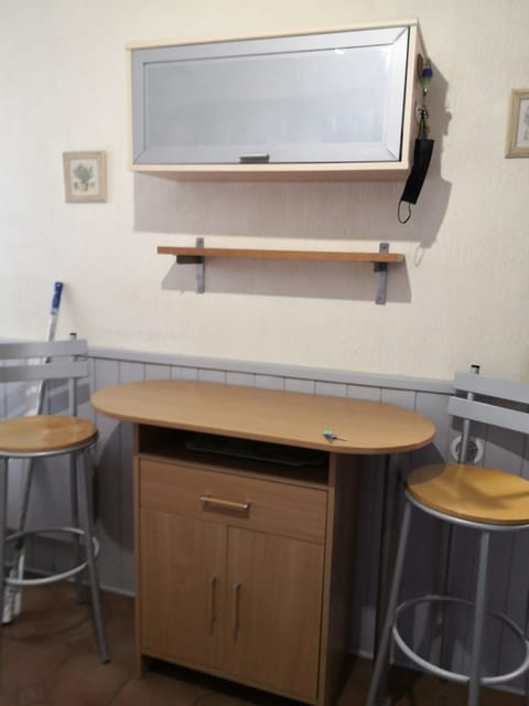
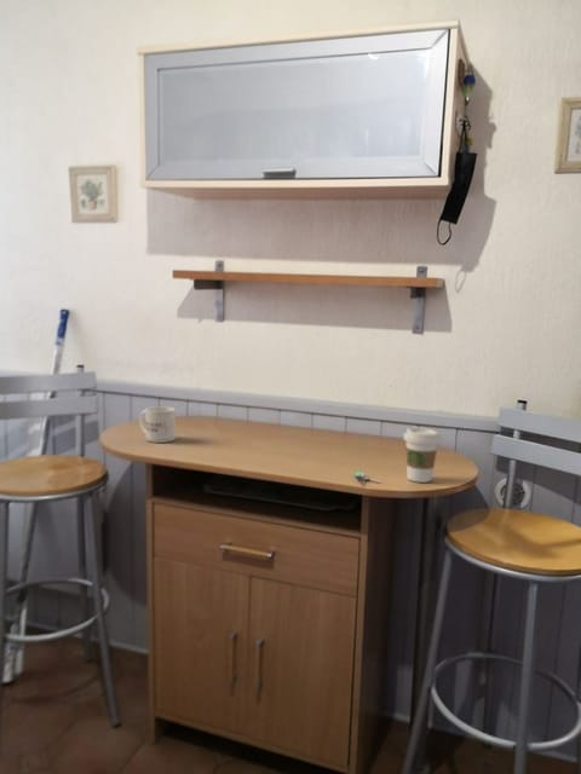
+ coffee cup [402,427,442,484]
+ mug [138,405,177,444]
